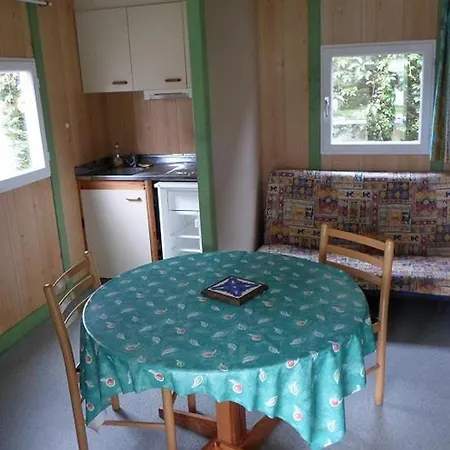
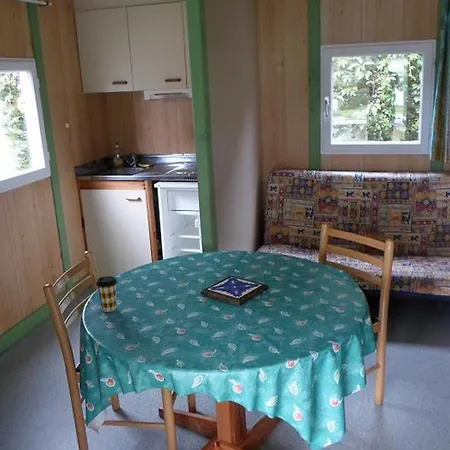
+ coffee cup [95,275,118,313]
